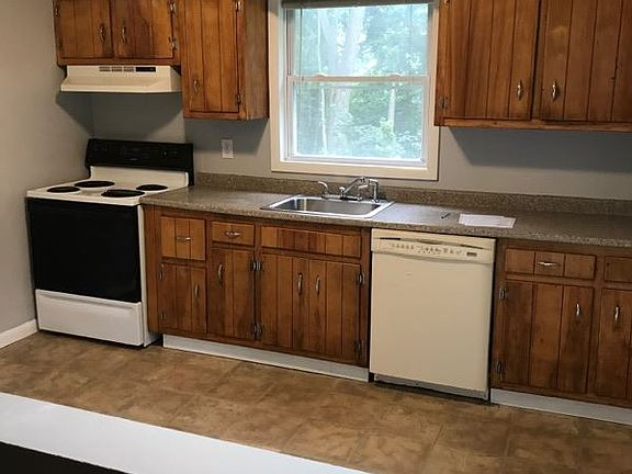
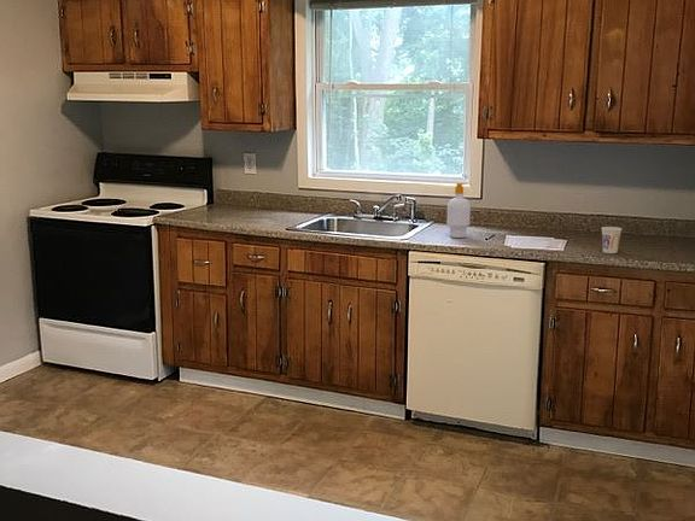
+ cup [601,226,623,254]
+ soap bottle [445,182,472,239]
